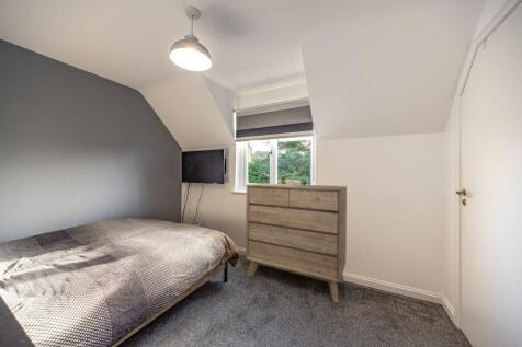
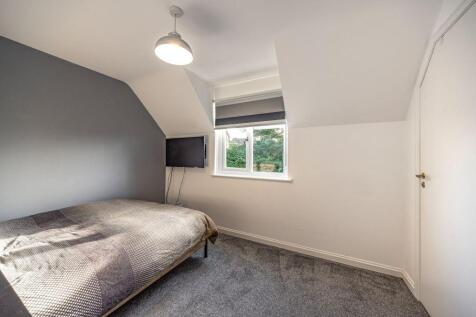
- dresser [245,183,348,304]
